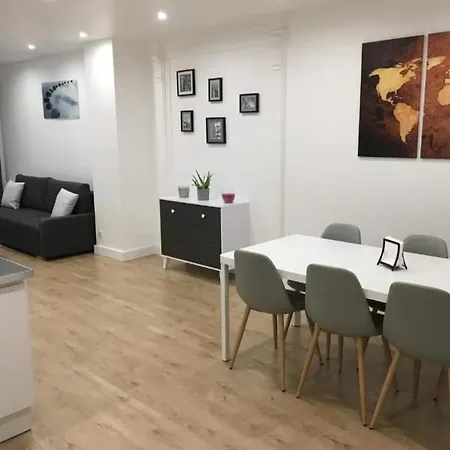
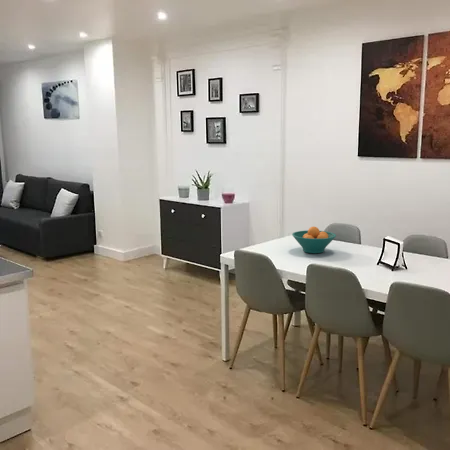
+ fruit bowl [291,226,337,254]
